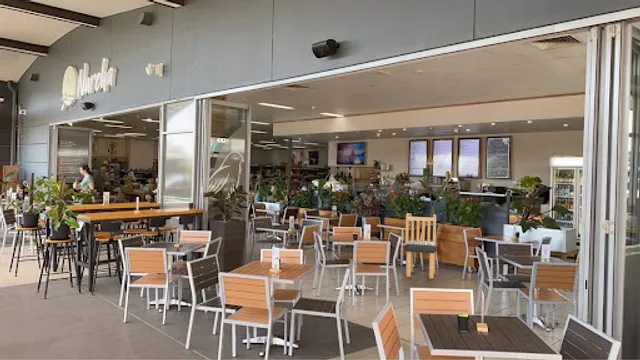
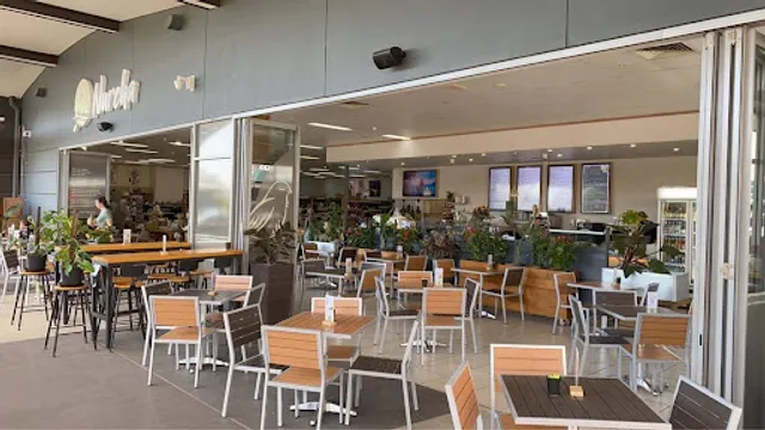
- dining chair [404,212,438,280]
